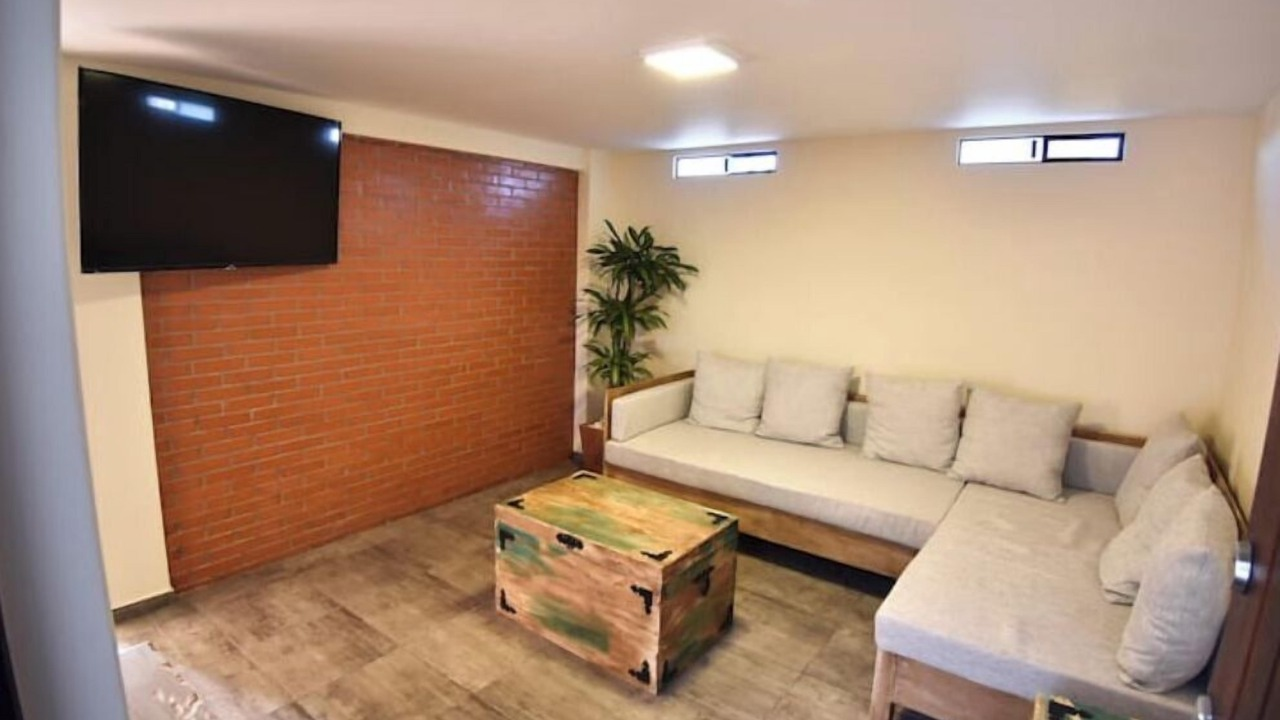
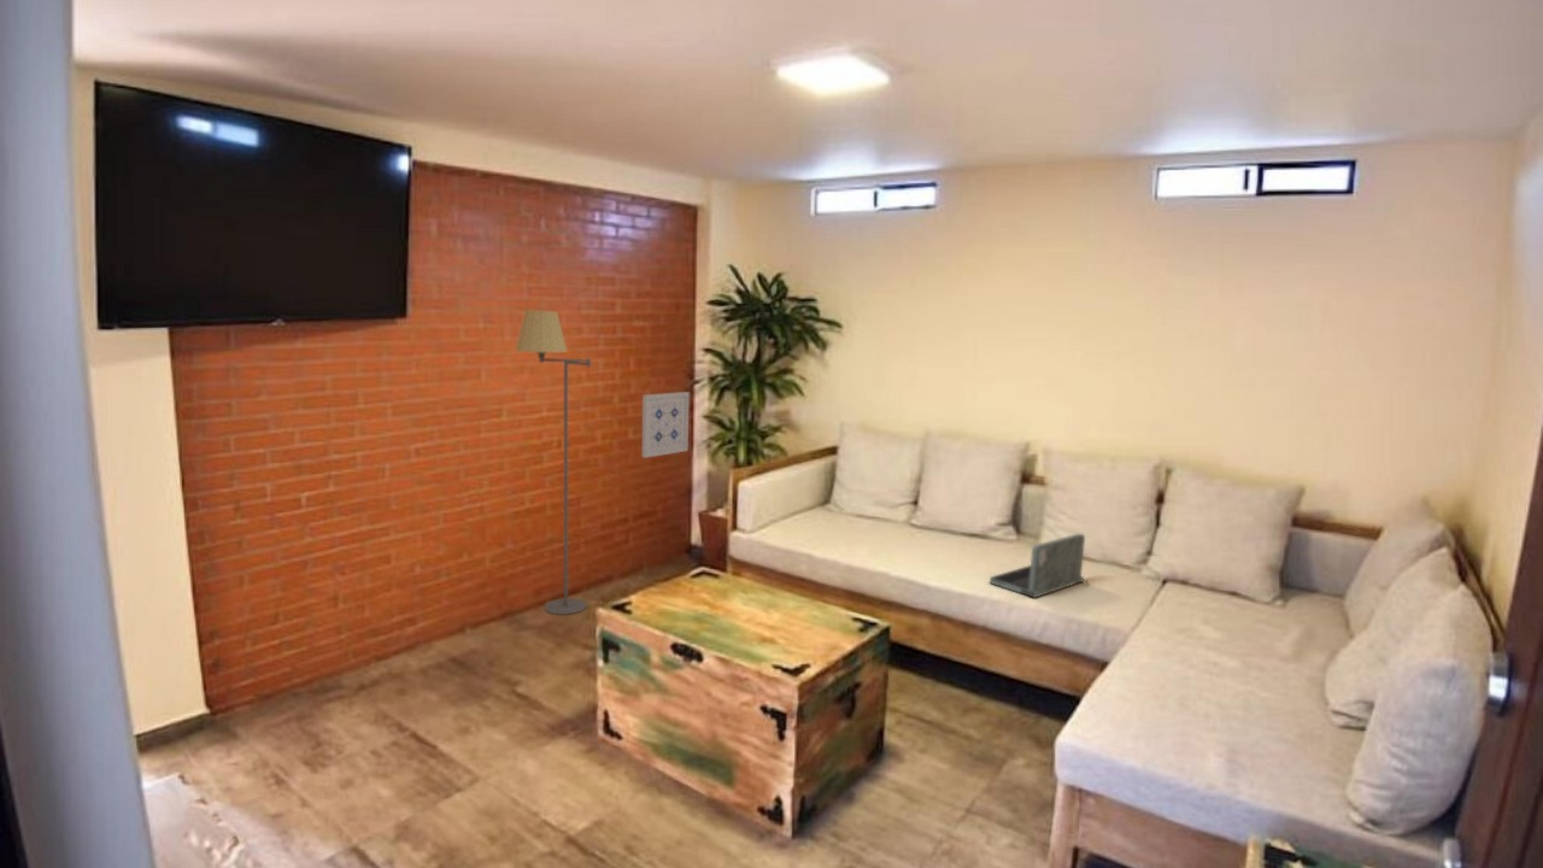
+ floor lamp [515,309,592,616]
+ wall art [641,391,691,459]
+ laptop [988,533,1090,599]
